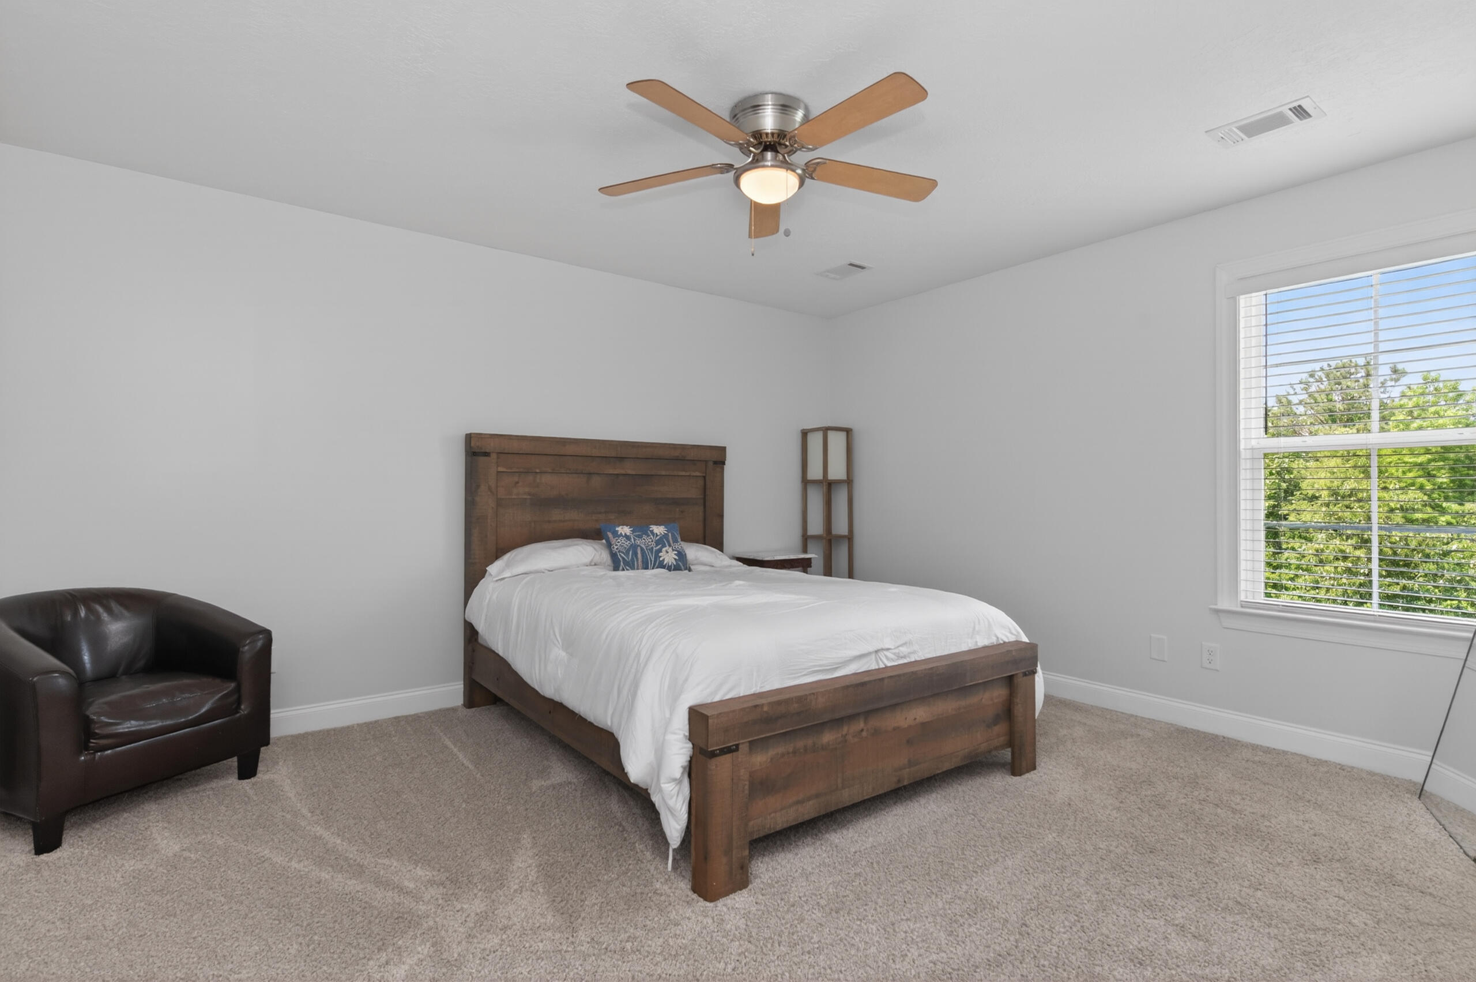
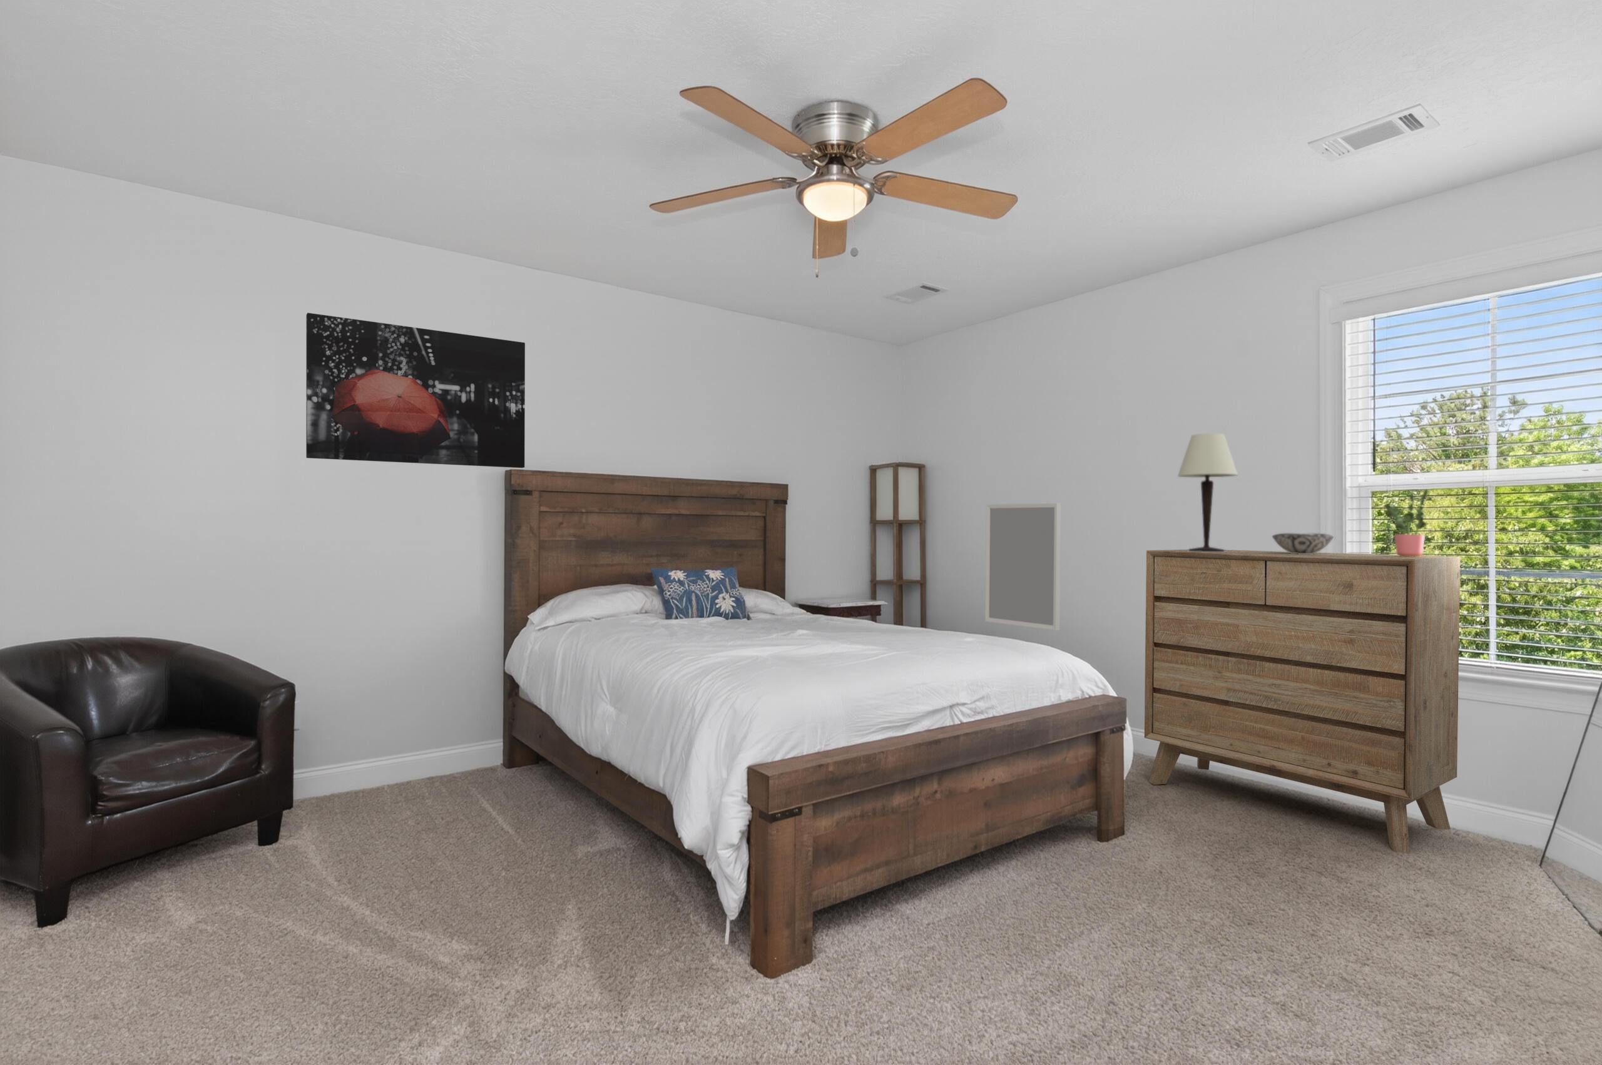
+ potted plant [1382,489,1430,556]
+ home mirror [985,502,1061,631]
+ table lamp [1177,433,1238,553]
+ dresser [1144,549,1460,855]
+ decorative bowl [1271,532,1334,554]
+ wall art [306,313,526,468]
